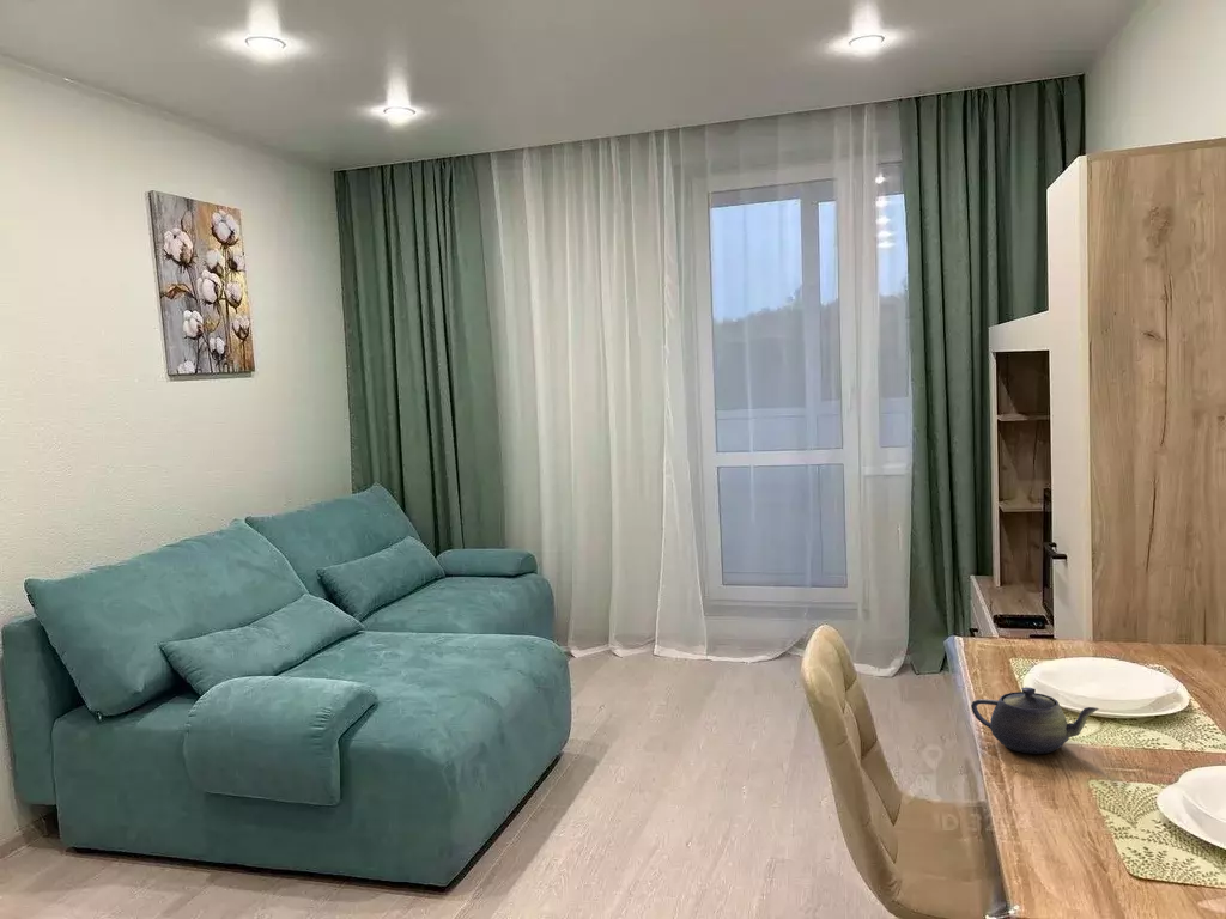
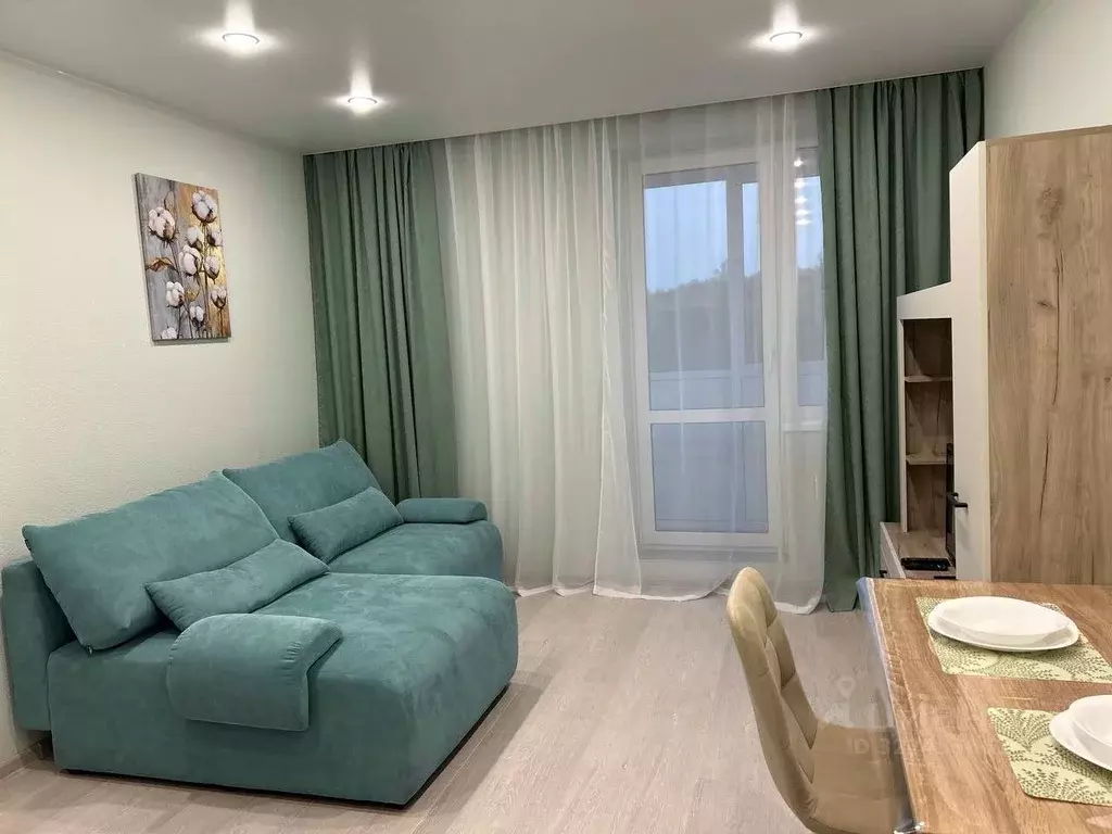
- teapot [970,687,1100,755]
